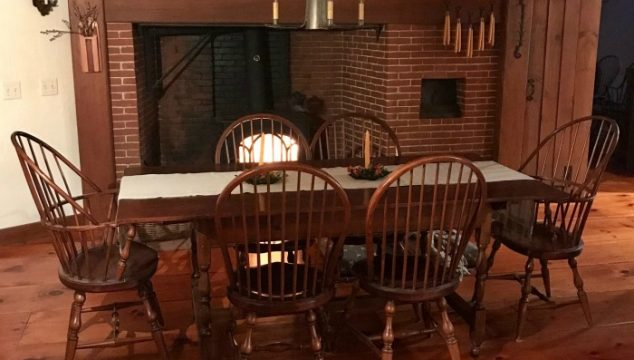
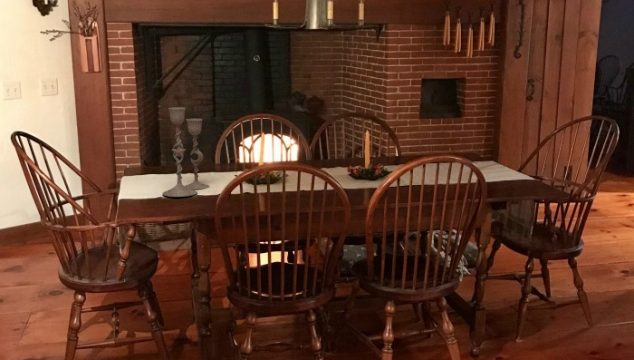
+ candlestick [161,107,211,198]
